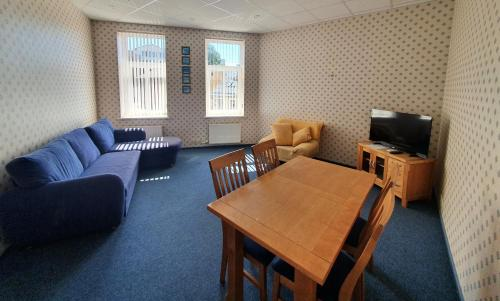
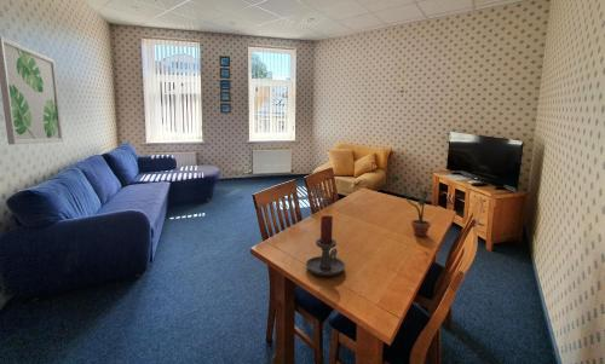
+ candle holder [305,214,346,277]
+ potted plant [390,175,444,237]
+ wall art [0,35,64,145]
